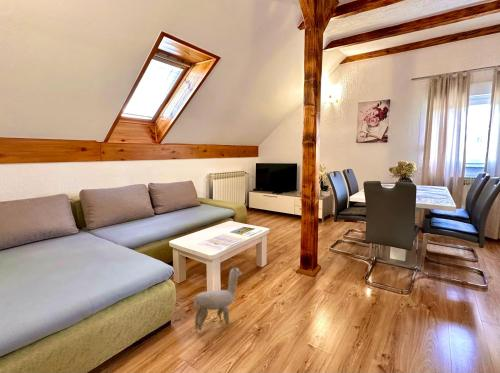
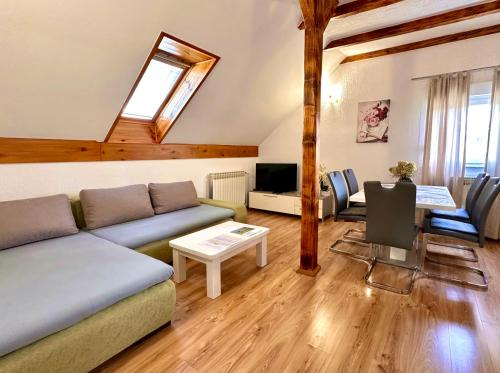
- plush toy [192,264,243,332]
